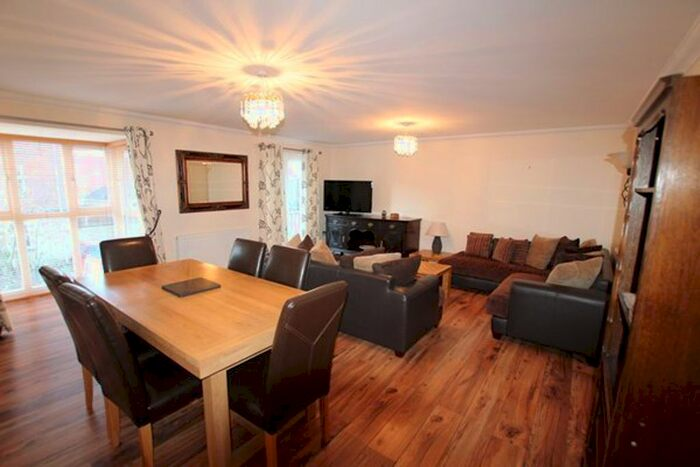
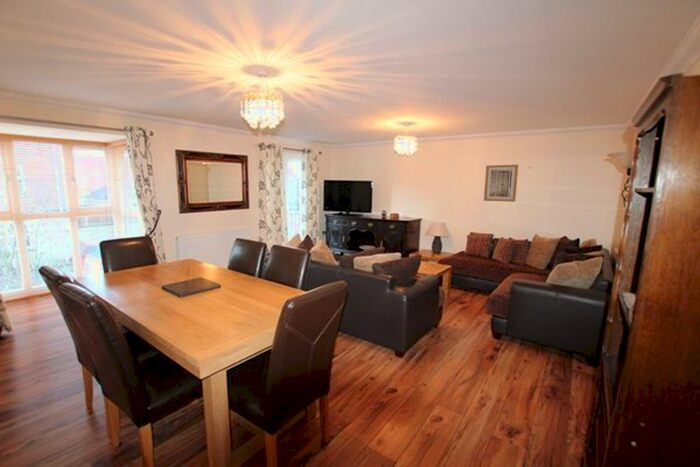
+ wall art [483,164,519,203]
